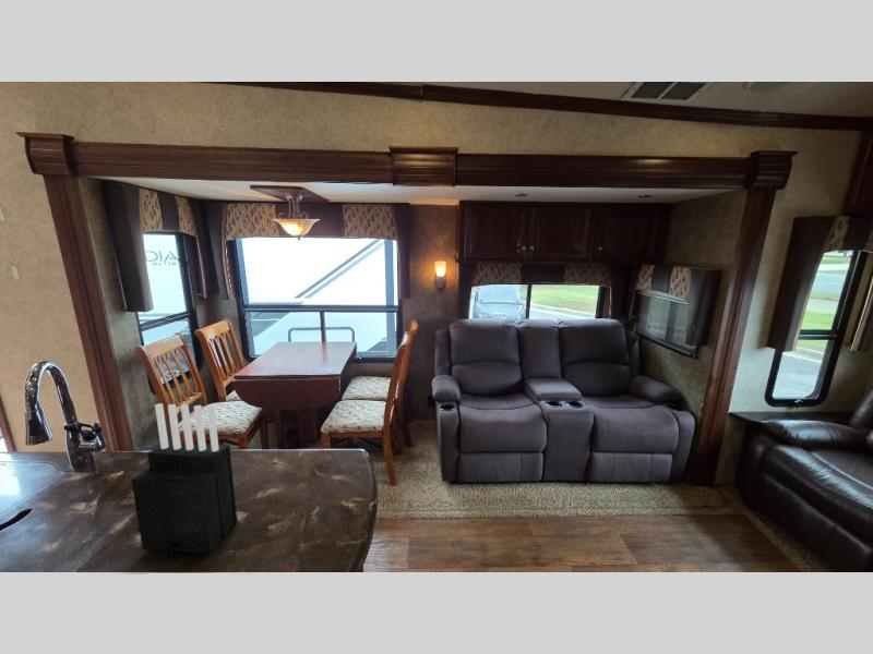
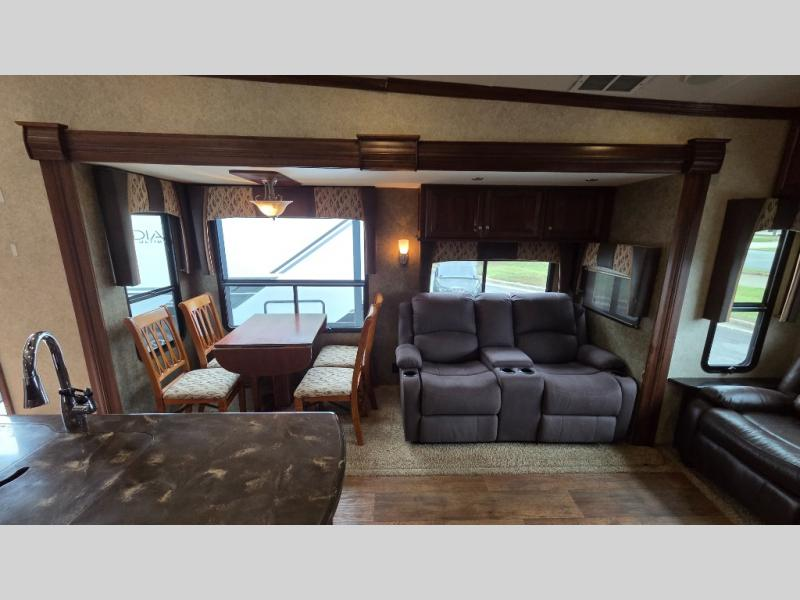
- knife block [130,402,239,560]
